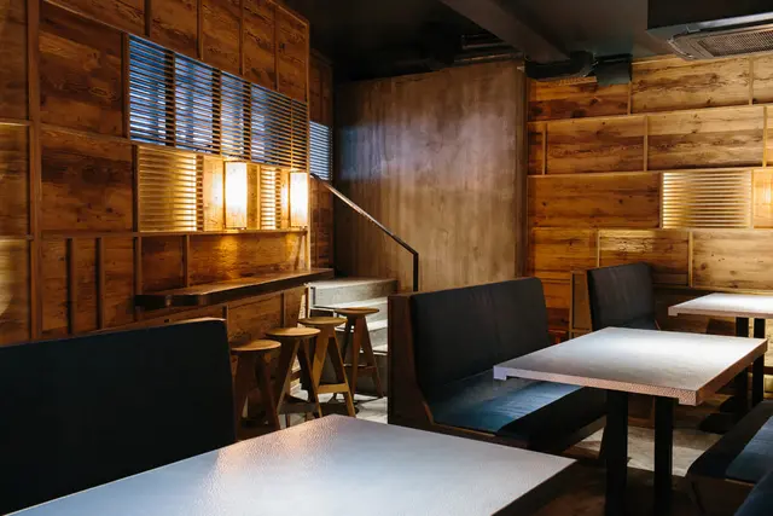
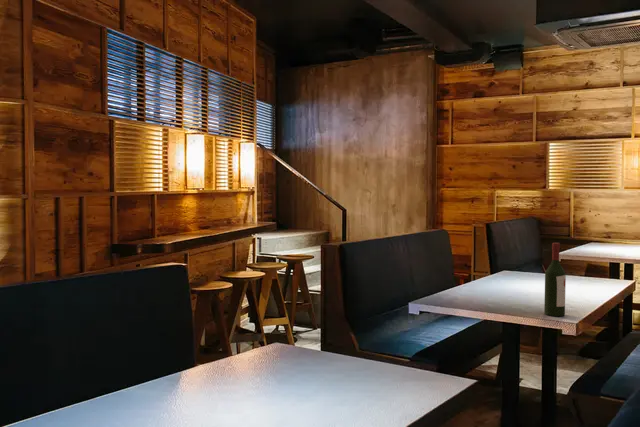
+ wine bottle [543,242,567,317]
